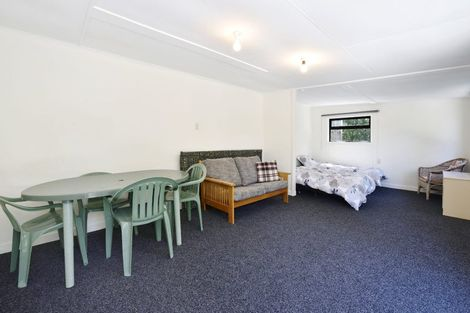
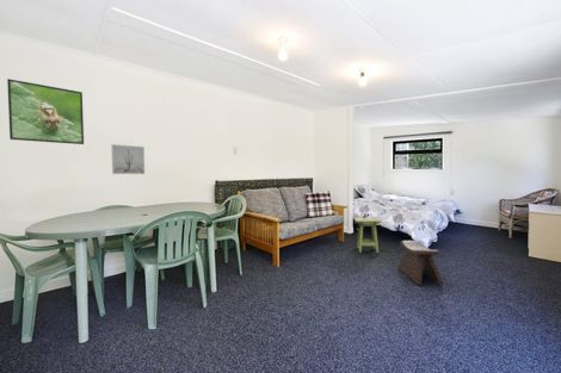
+ side table [352,217,383,255]
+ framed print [6,77,85,145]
+ wall art [110,143,146,175]
+ stool [396,240,444,286]
